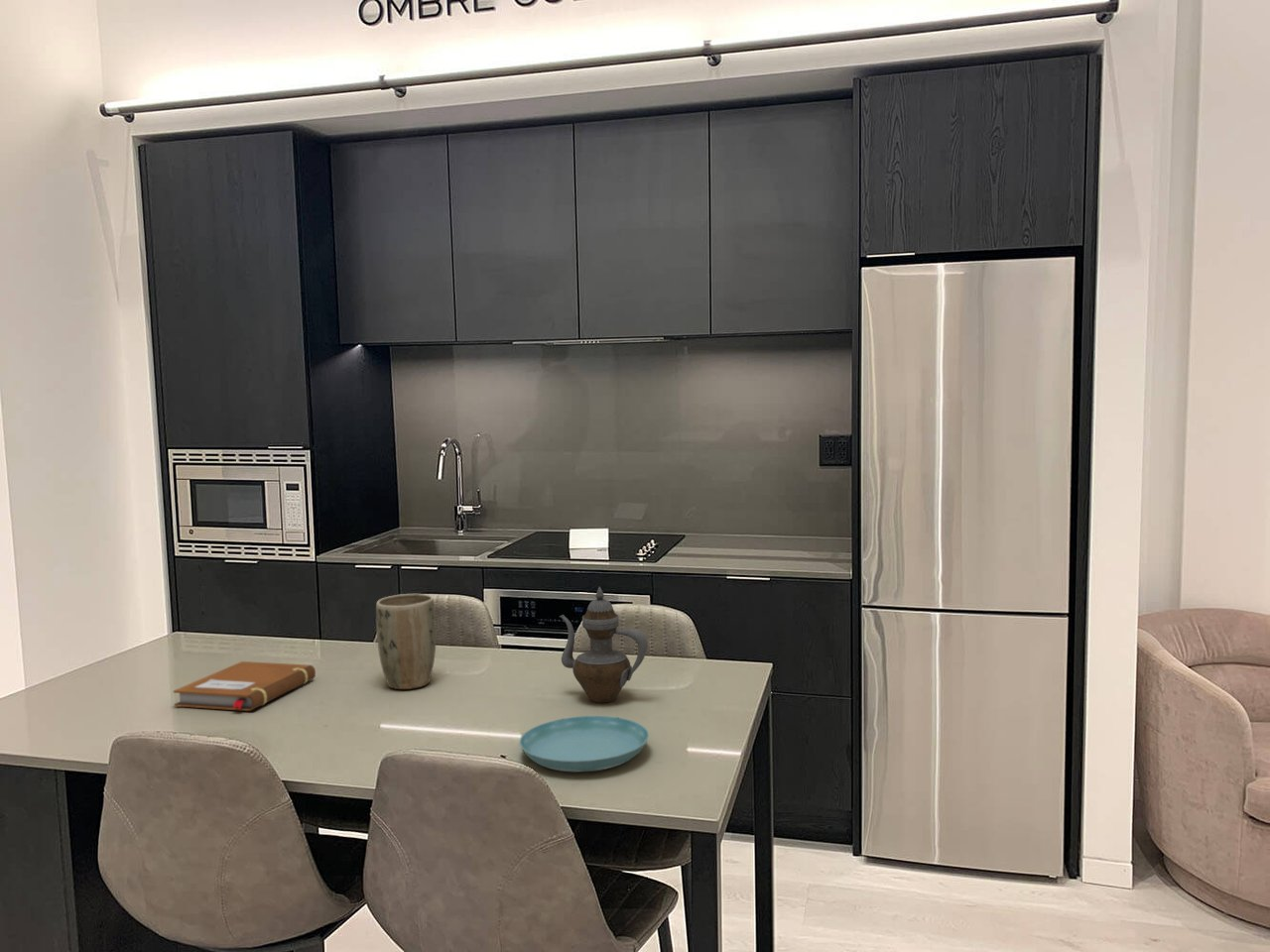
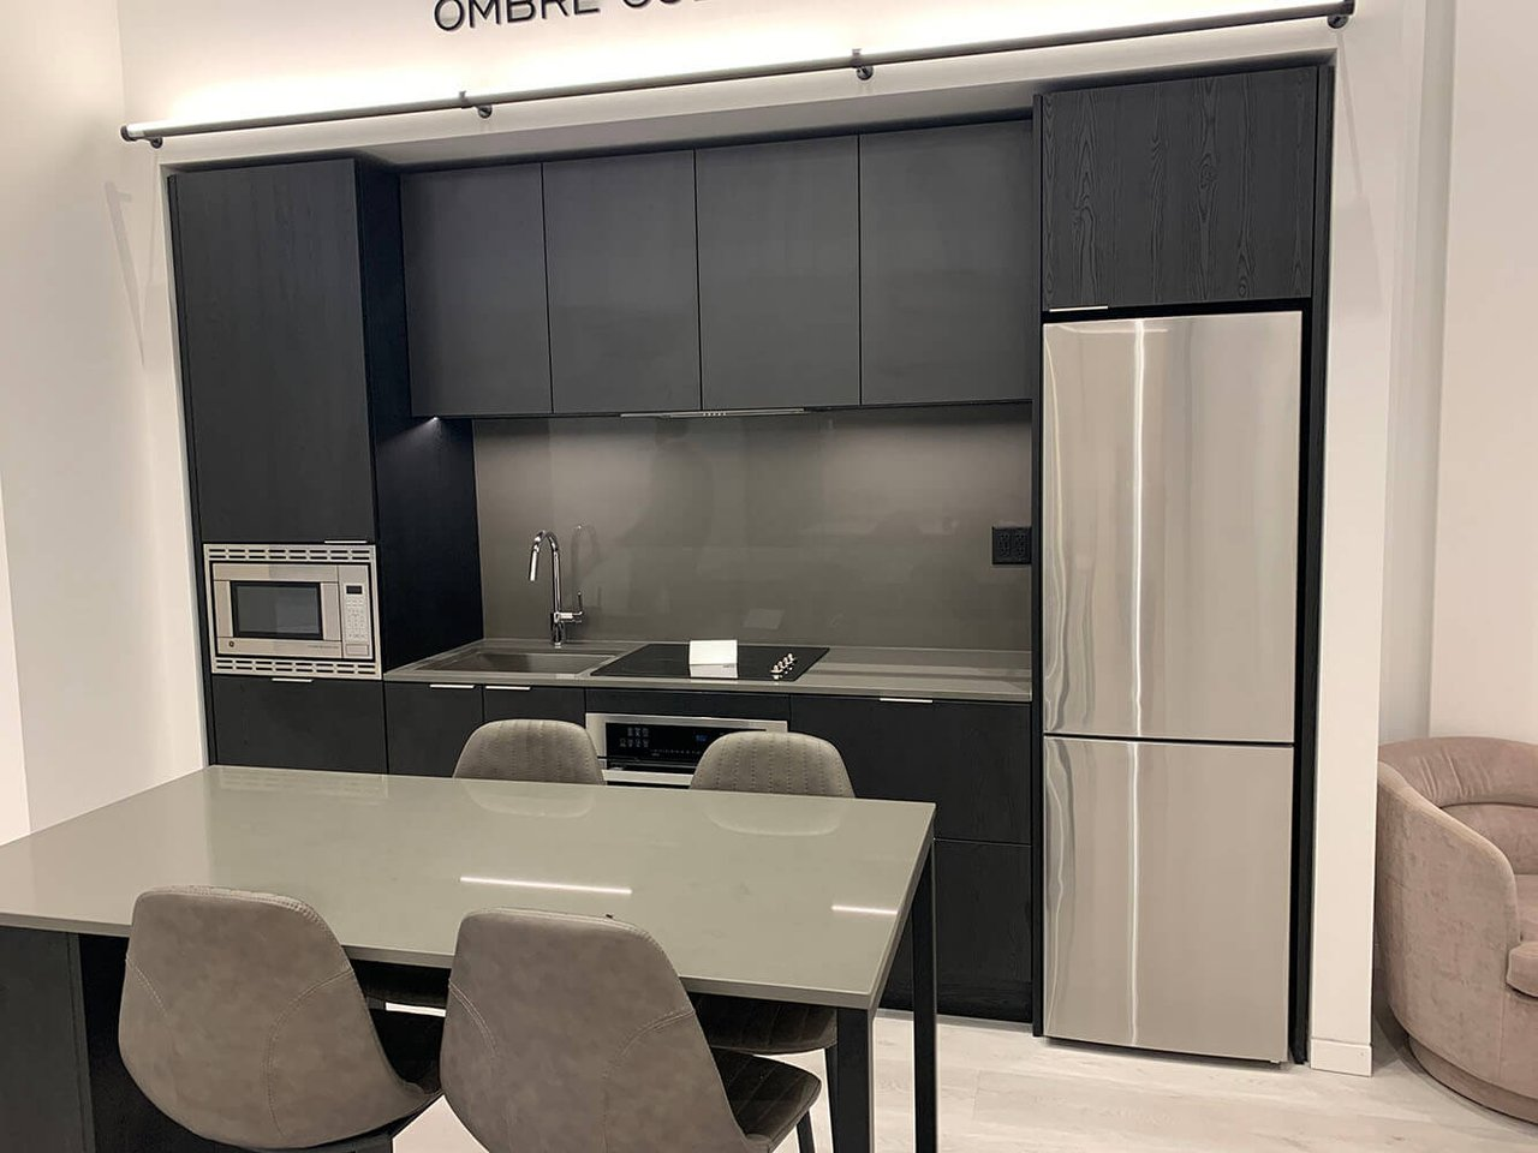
- saucer [519,715,650,773]
- plant pot [375,593,437,690]
- teapot [559,586,649,704]
- notebook [173,660,317,712]
